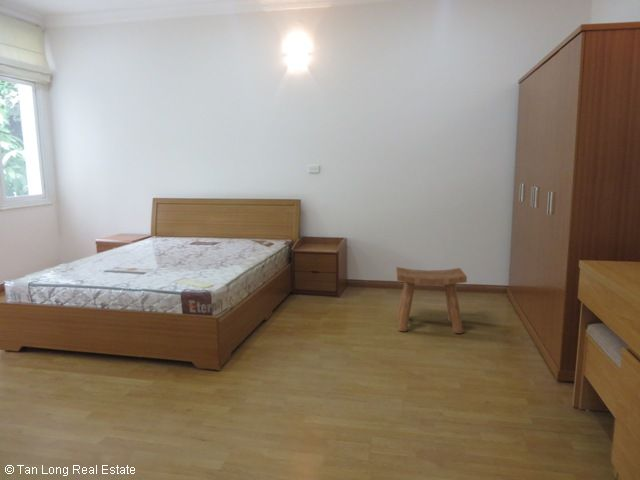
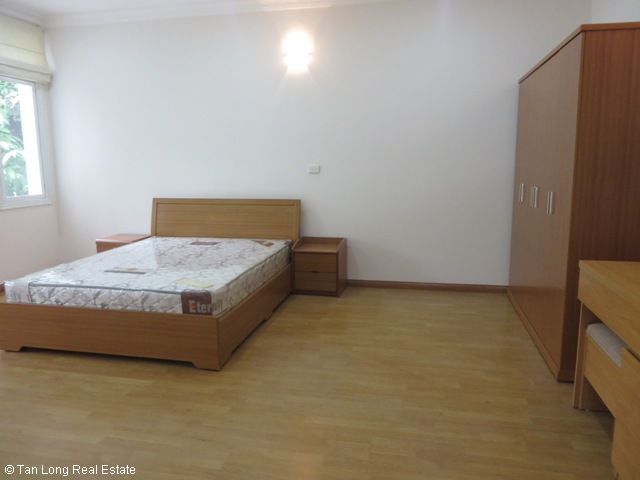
- stool [395,266,468,334]
